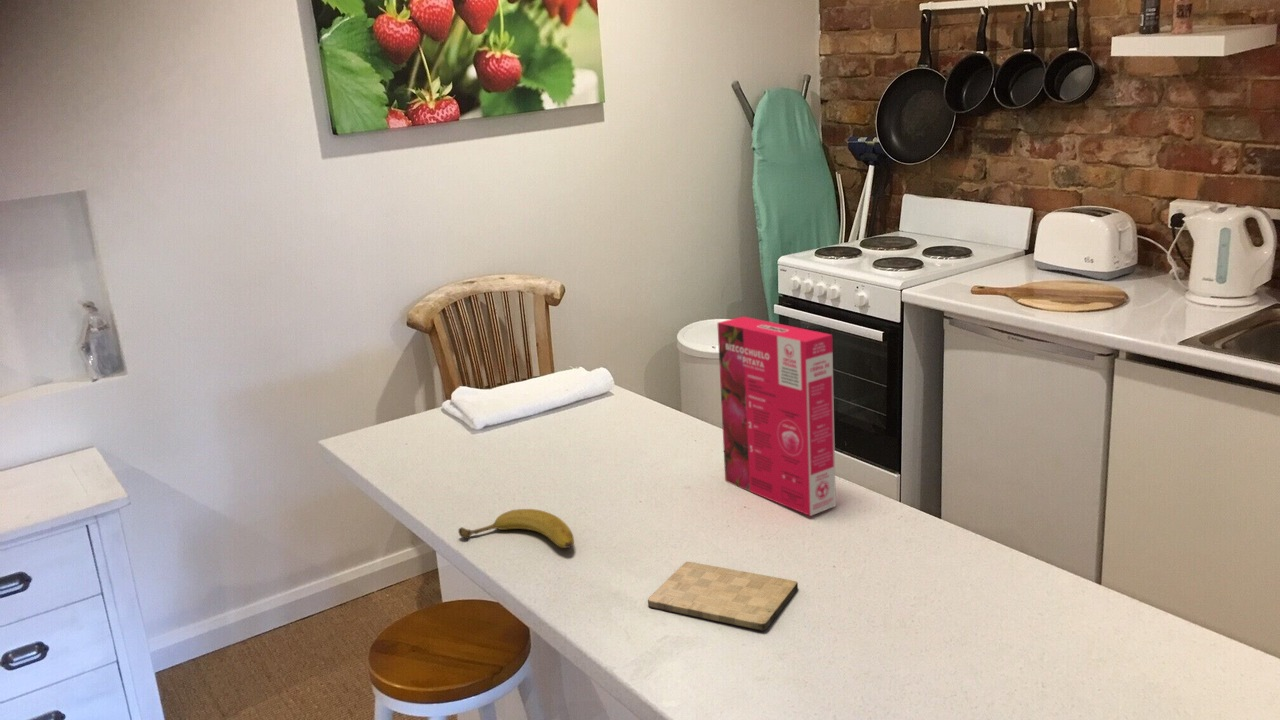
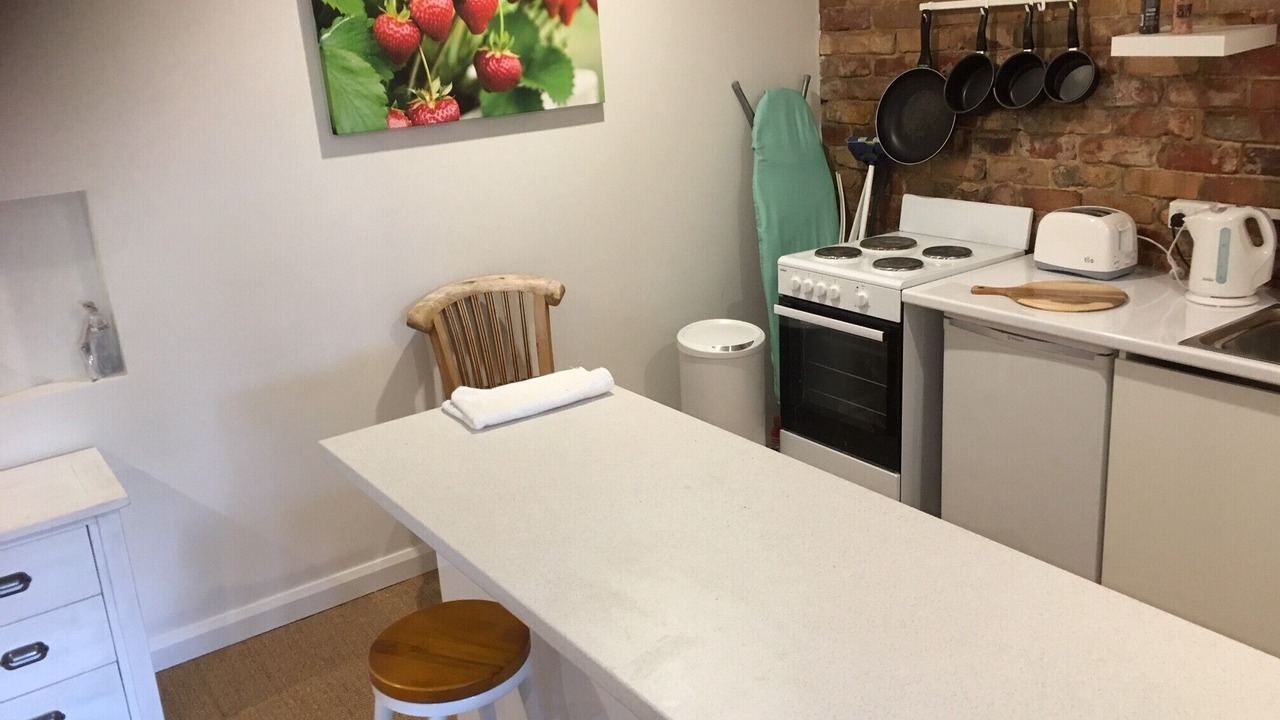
- fruit [457,508,575,549]
- cutting board [647,561,799,632]
- cereal box [716,316,837,517]
